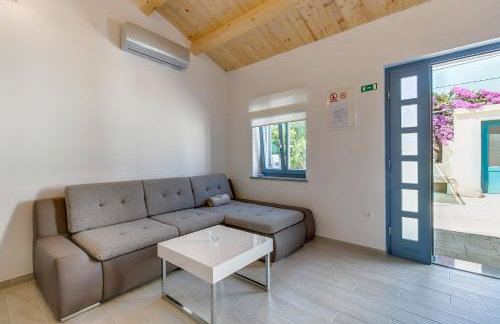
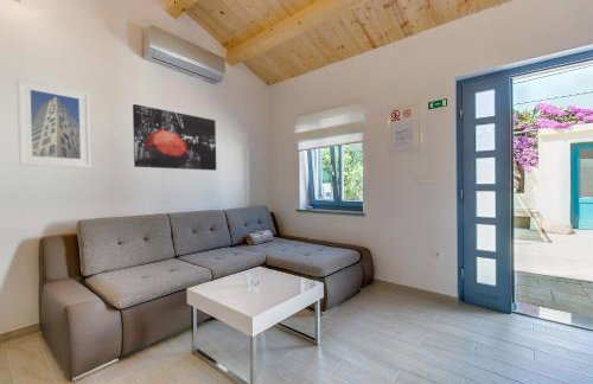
+ wall art [132,103,217,172]
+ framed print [15,77,93,169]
